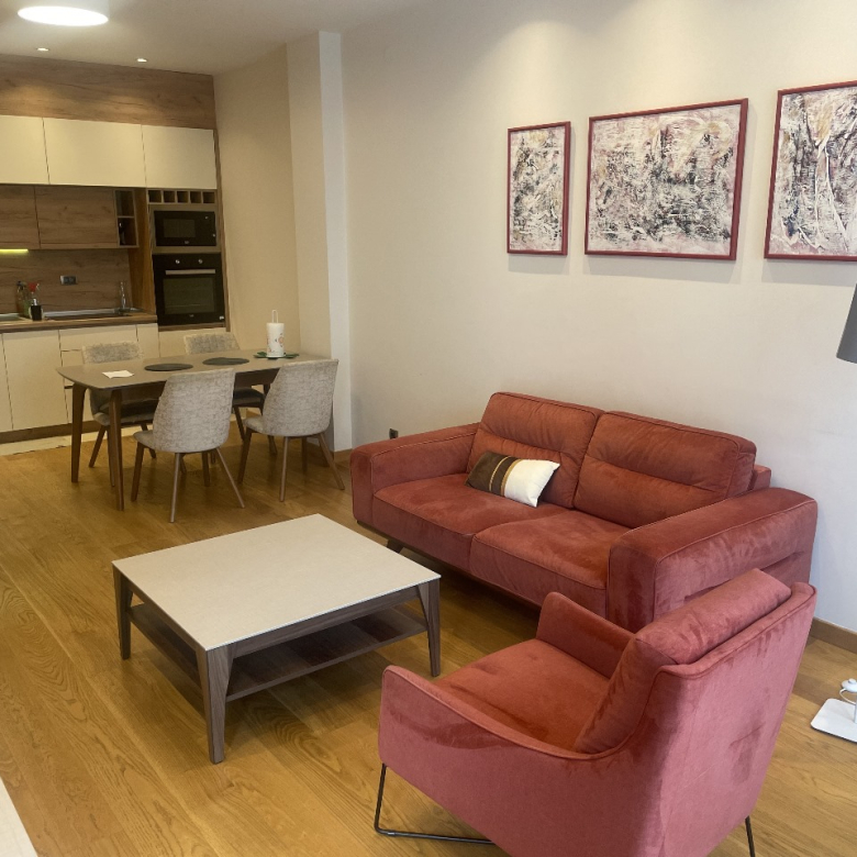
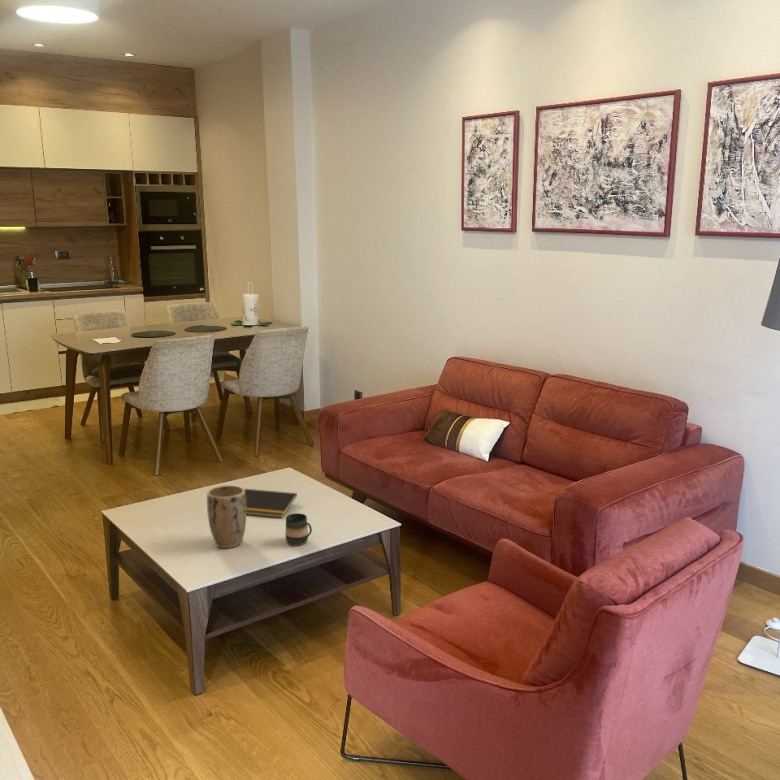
+ notepad [244,488,298,519]
+ mug [284,512,313,547]
+ plant pot [206,484,247,549]
